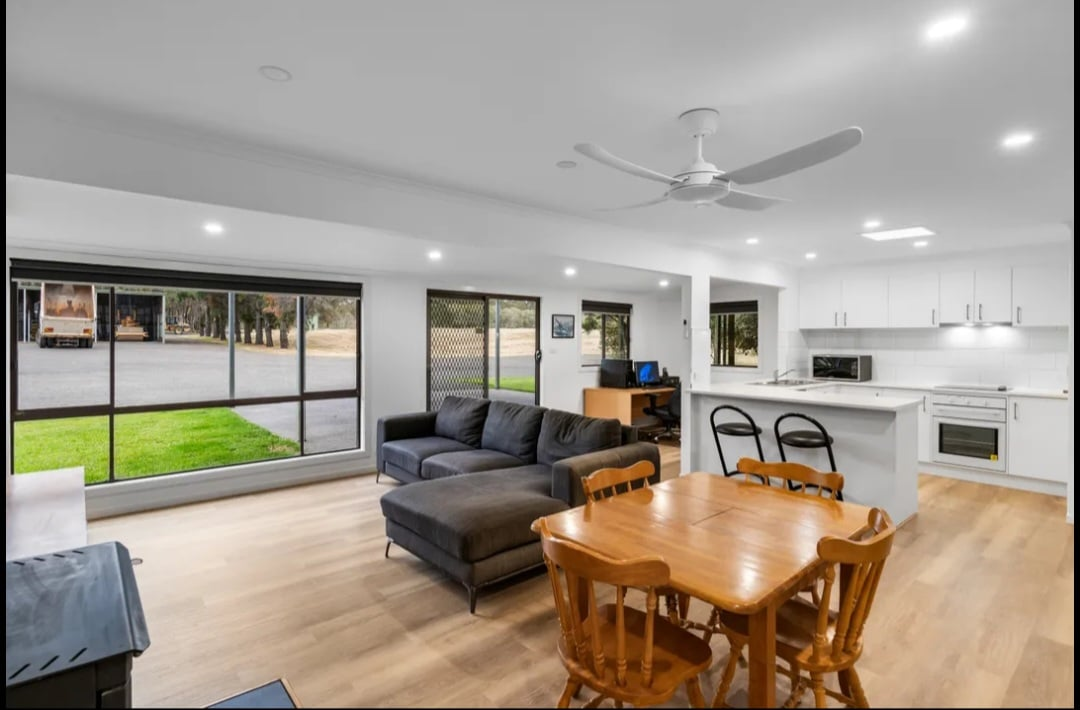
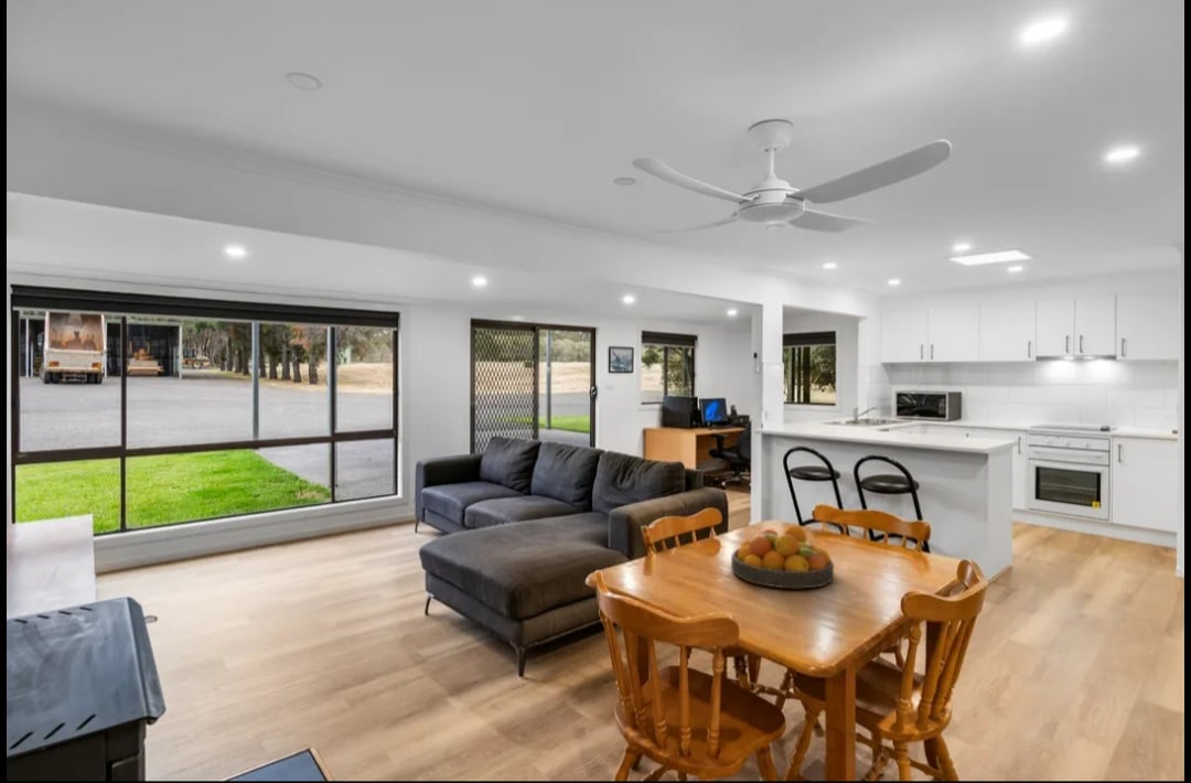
+ fruit bowl [730,524,835,589]
